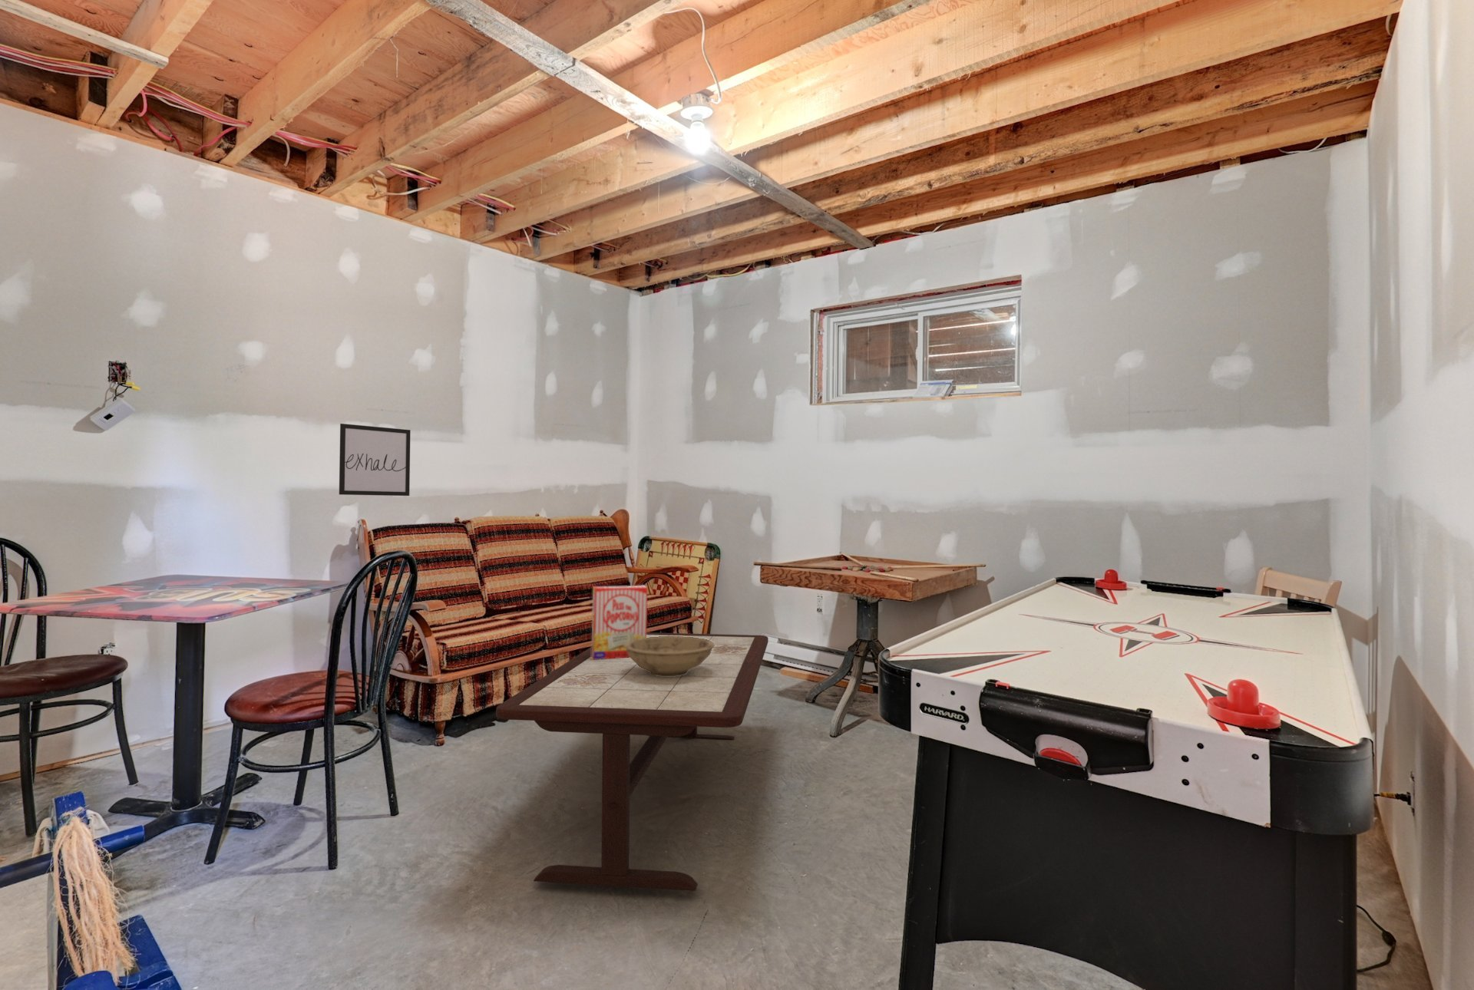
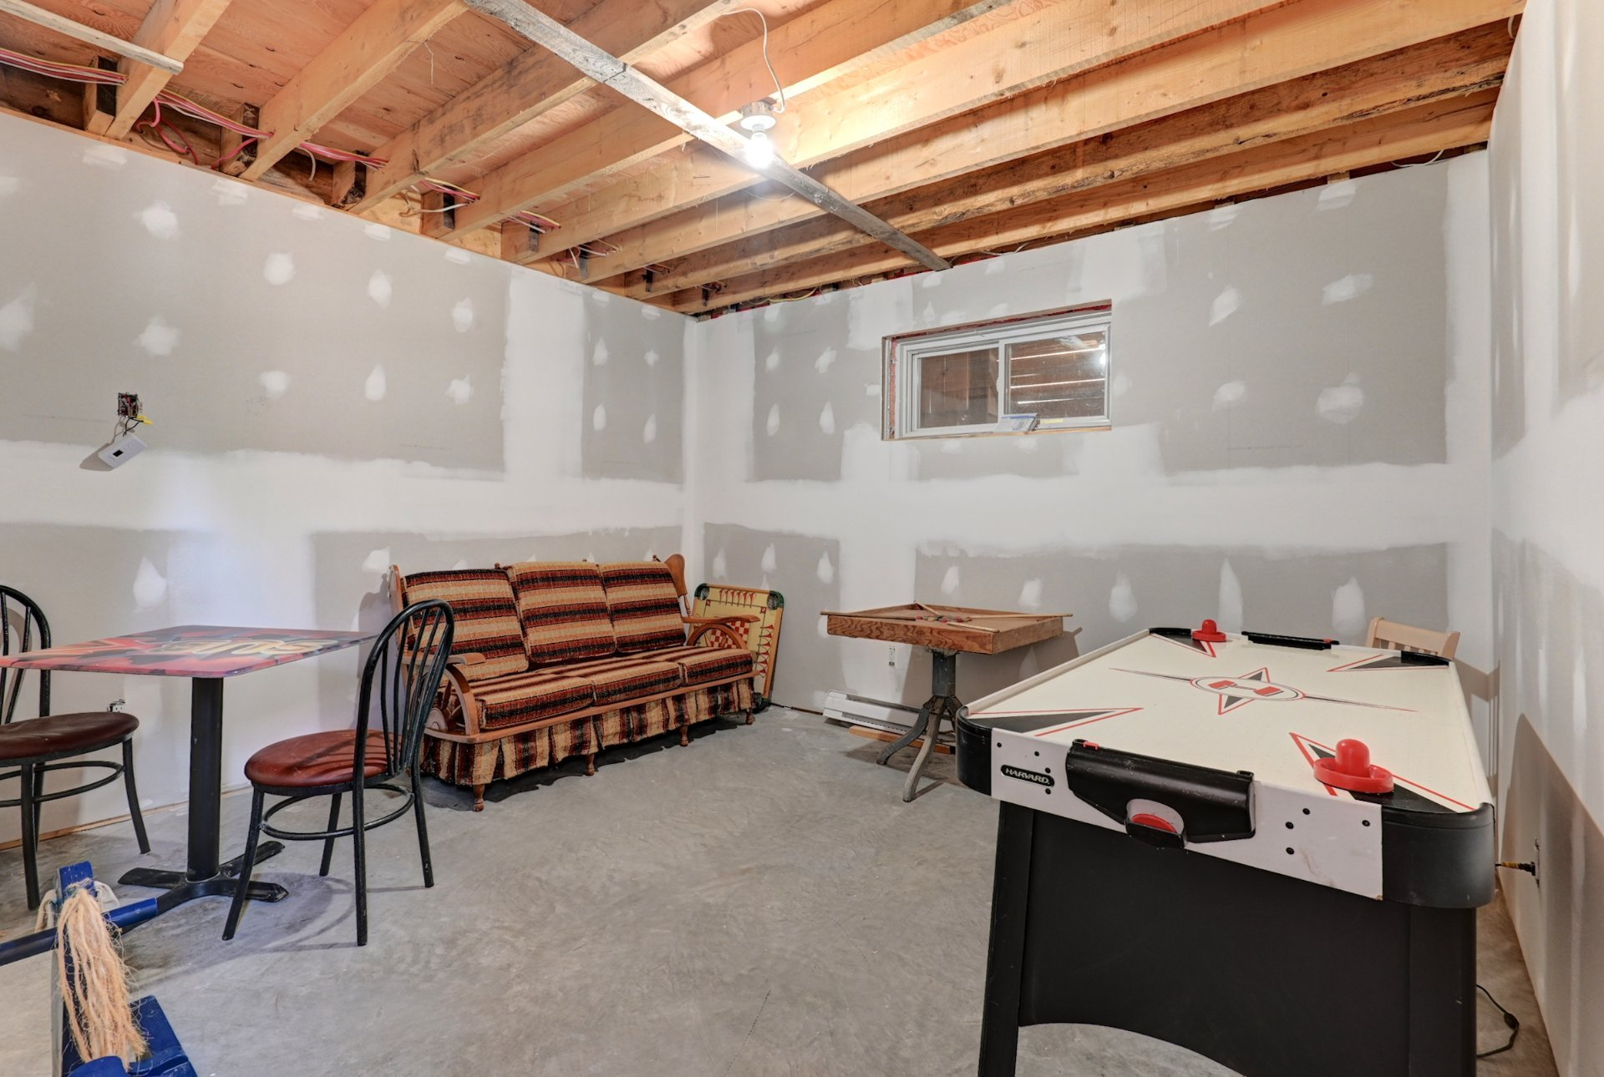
- wall art [338,423,411,496]
- coffee table [495,632,769,892]
- bowl [624,636,715,677]
- board games [591,584,647,660]
